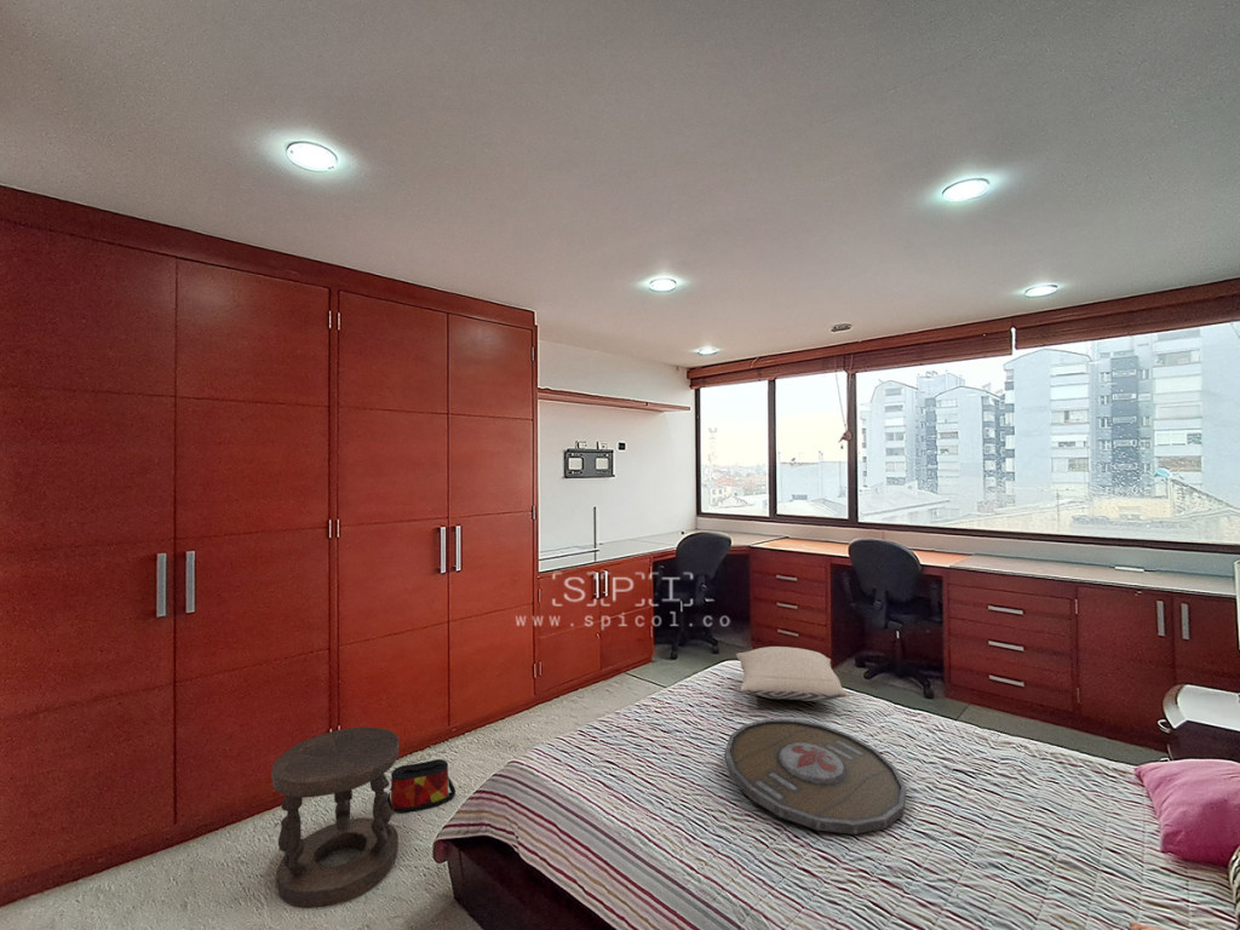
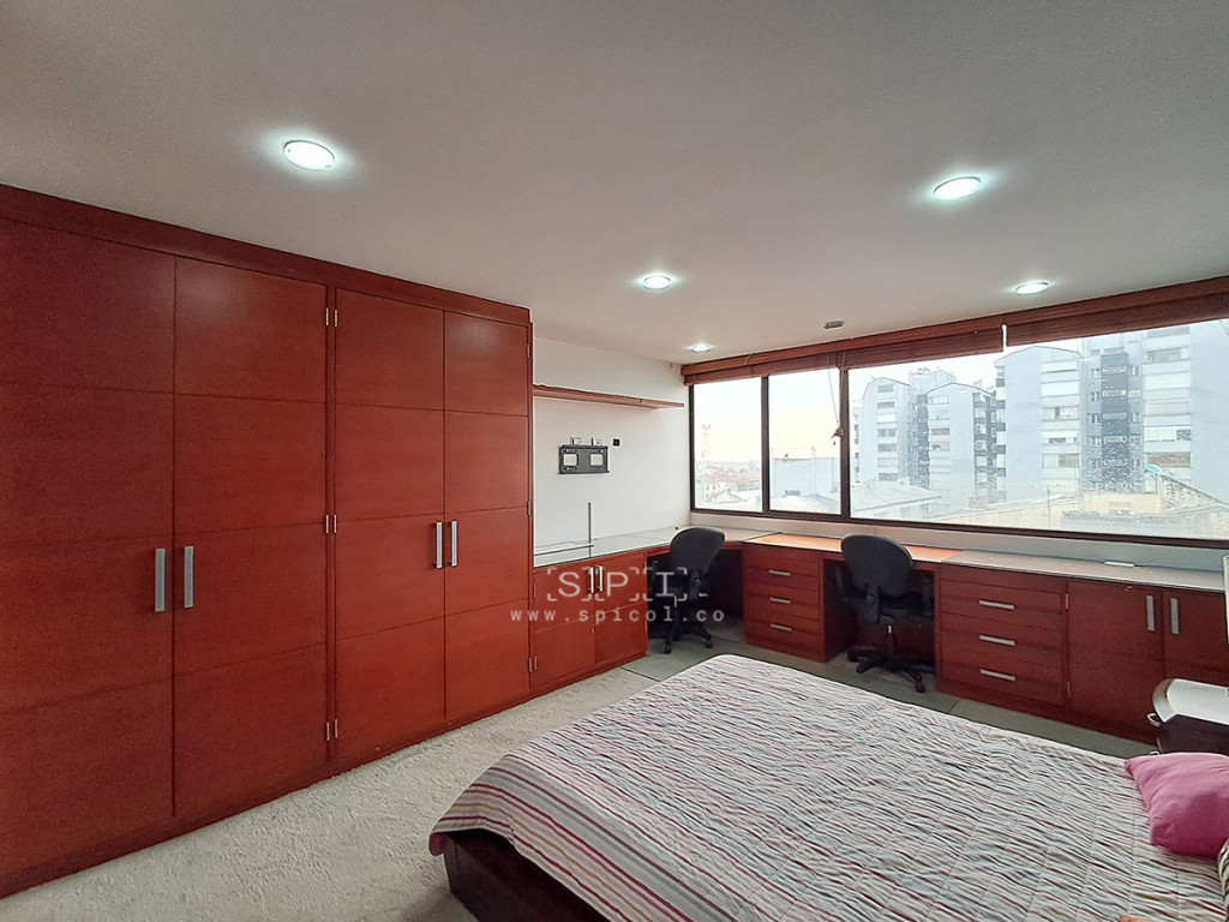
- pillow [735,645,851,702]
- stool [270,727,401,909]
- bag [388,758,457,815]
- serving tray [723,718,908,836]
